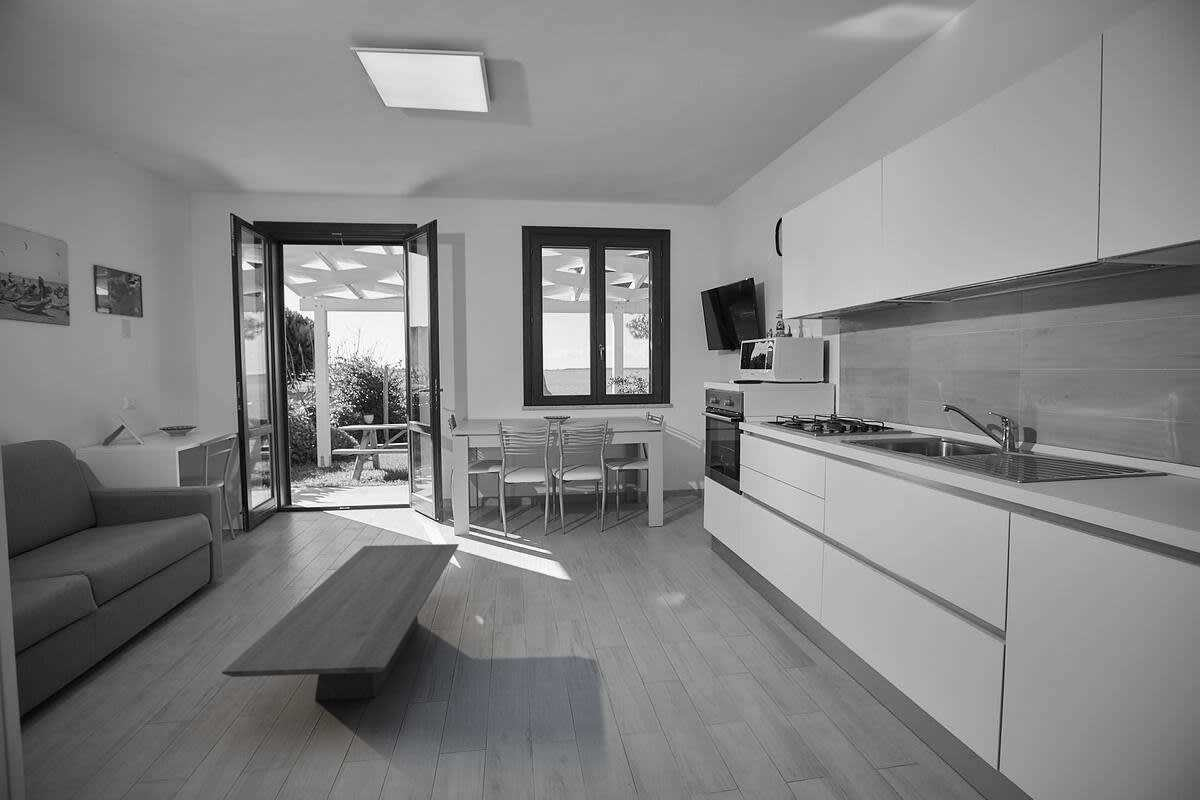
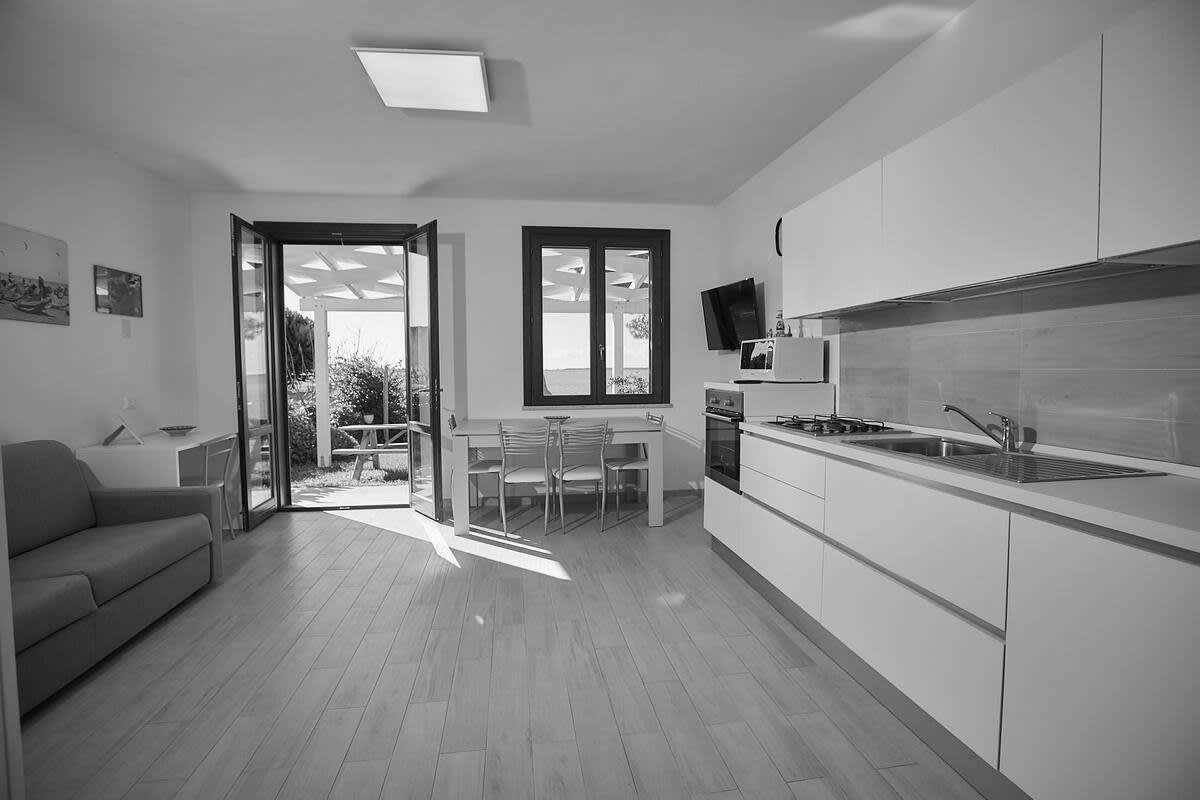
- coffee table [221,543,460,701]
